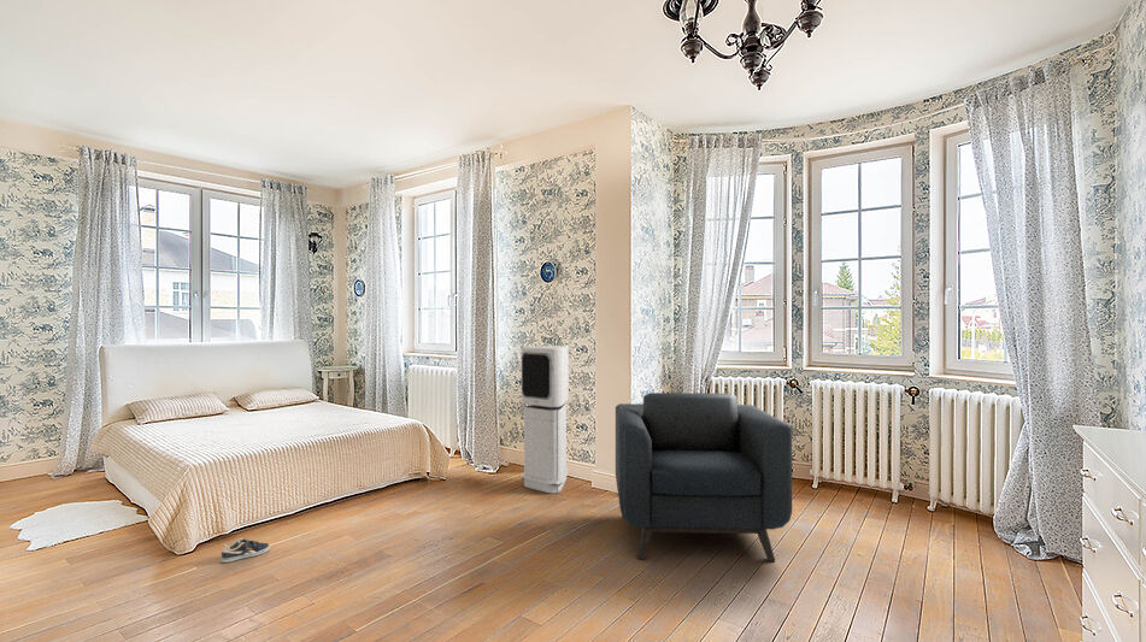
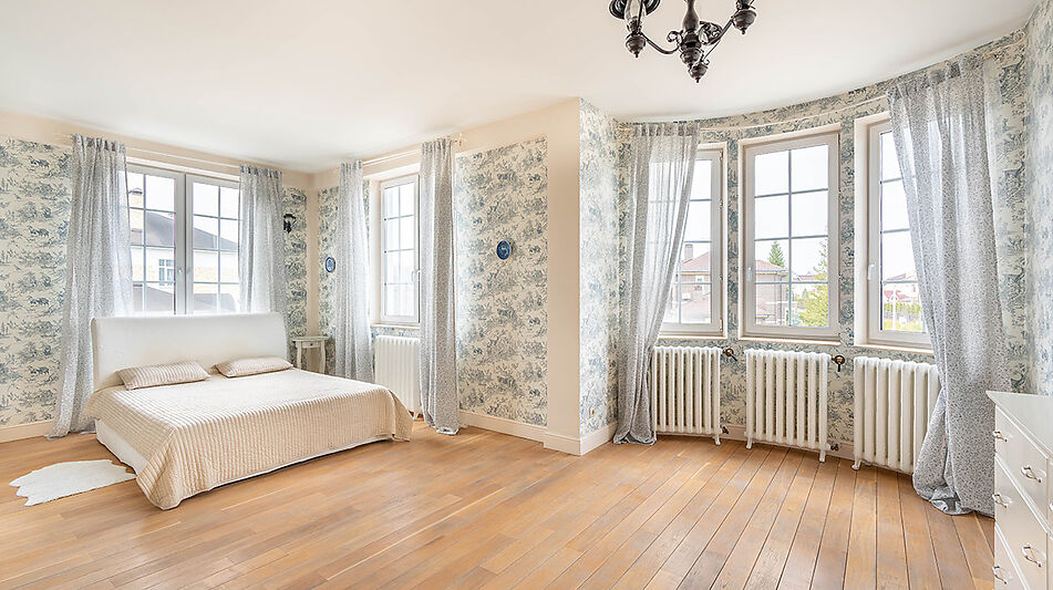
- air purifier [521,344,570,495]
- sneaker [221,537,271,564]
- armchair [615,391,793,563]
